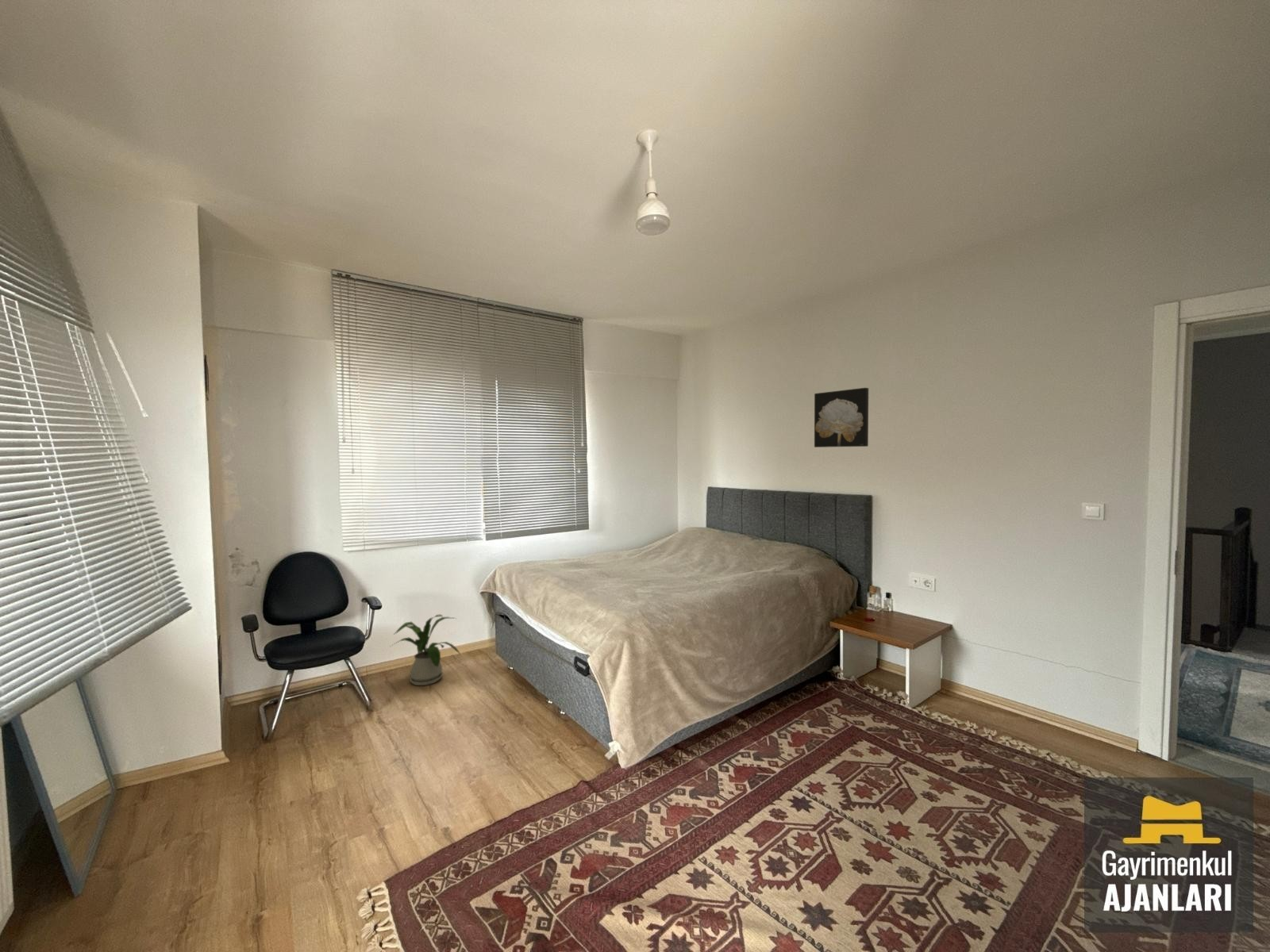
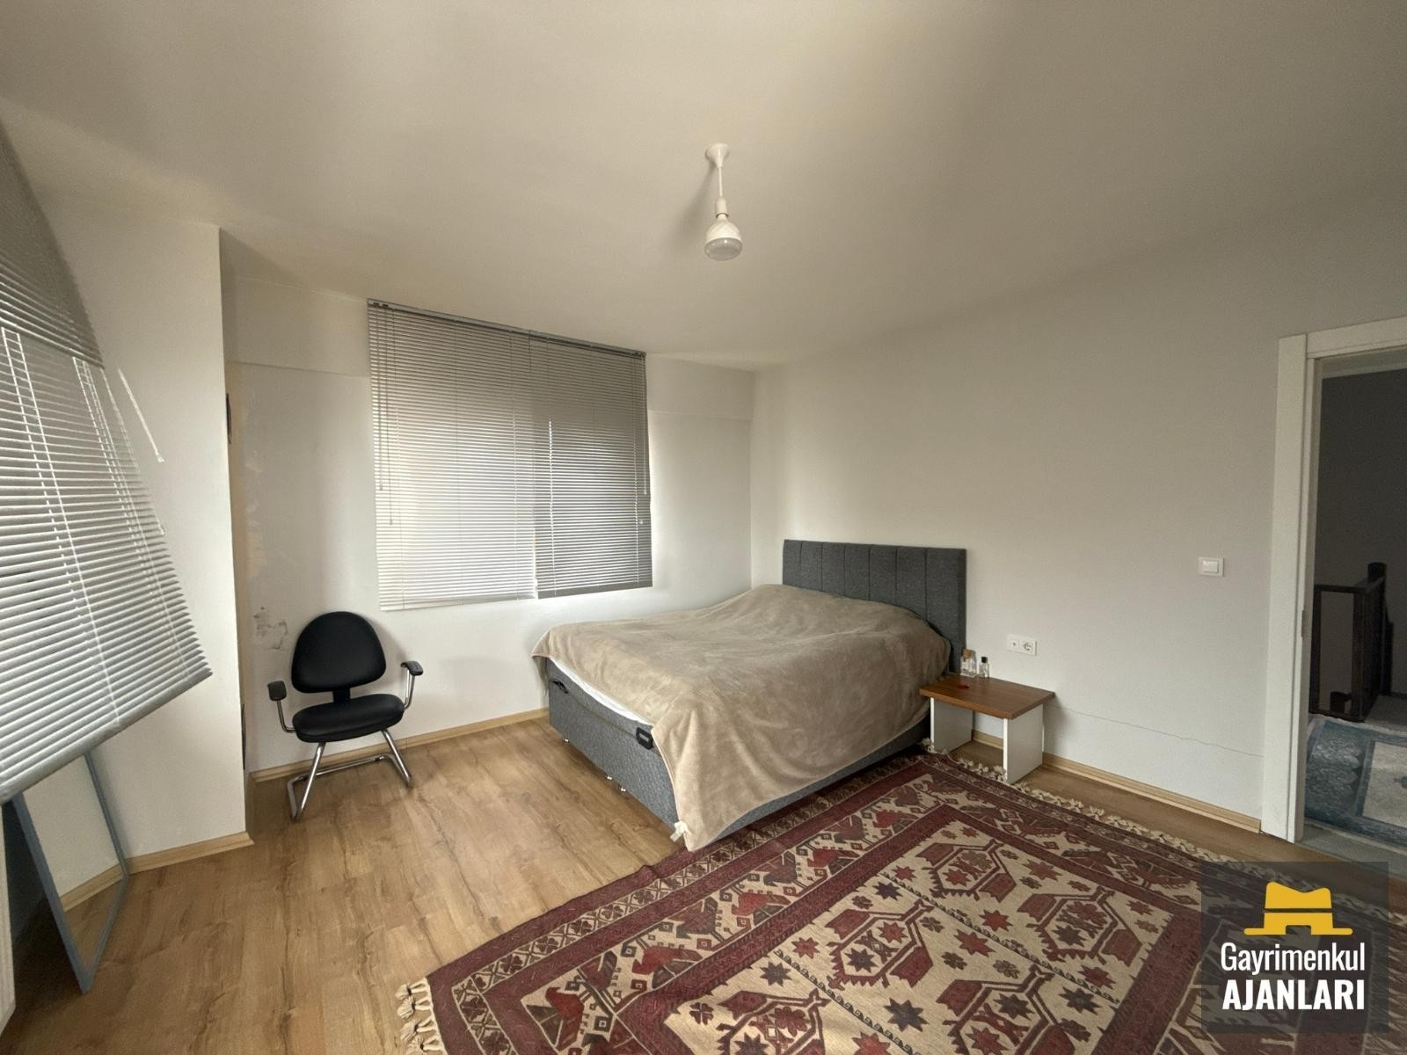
- house plant [390,614,461,686]
- wall art [814,387,869,448]
